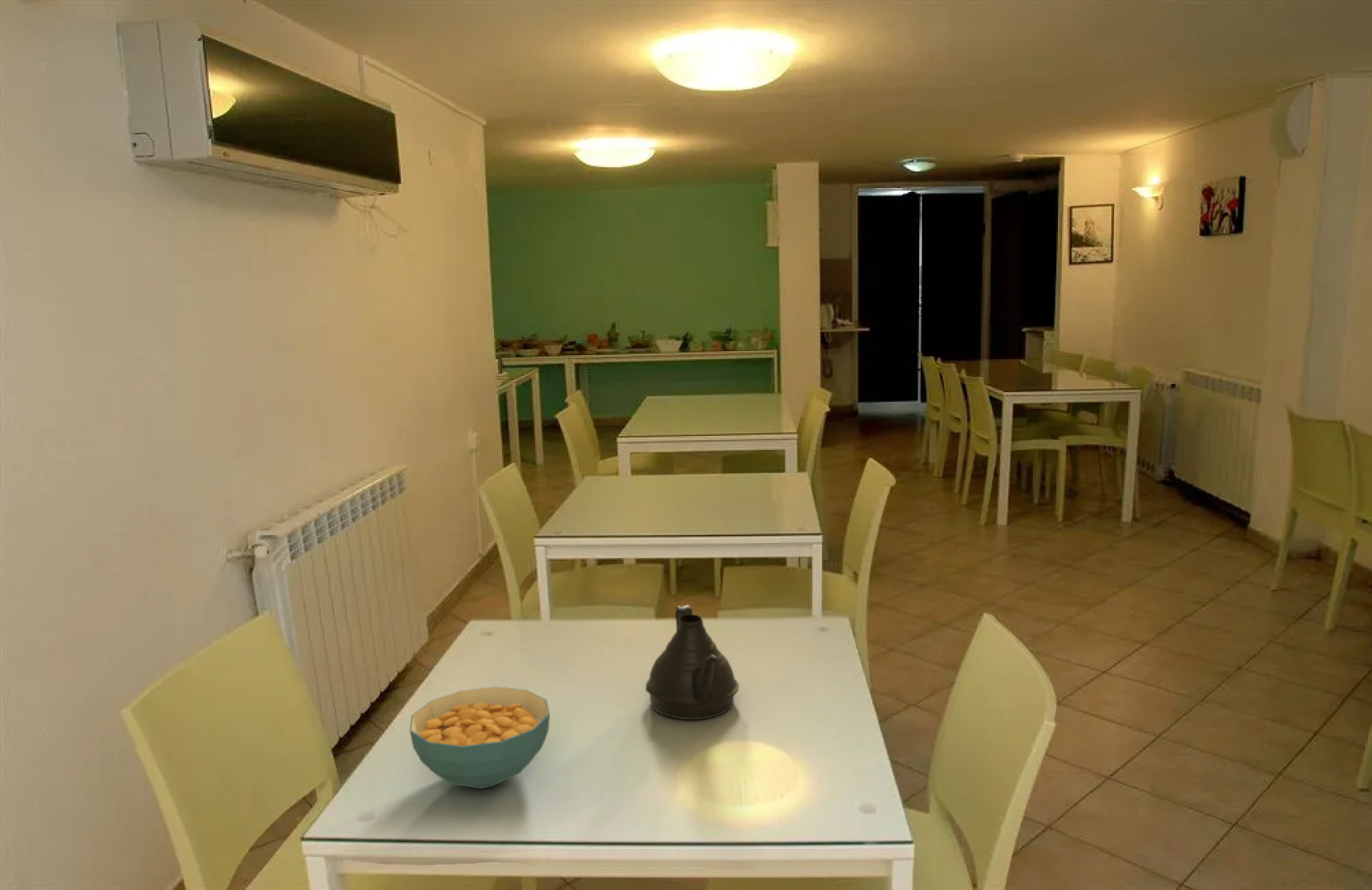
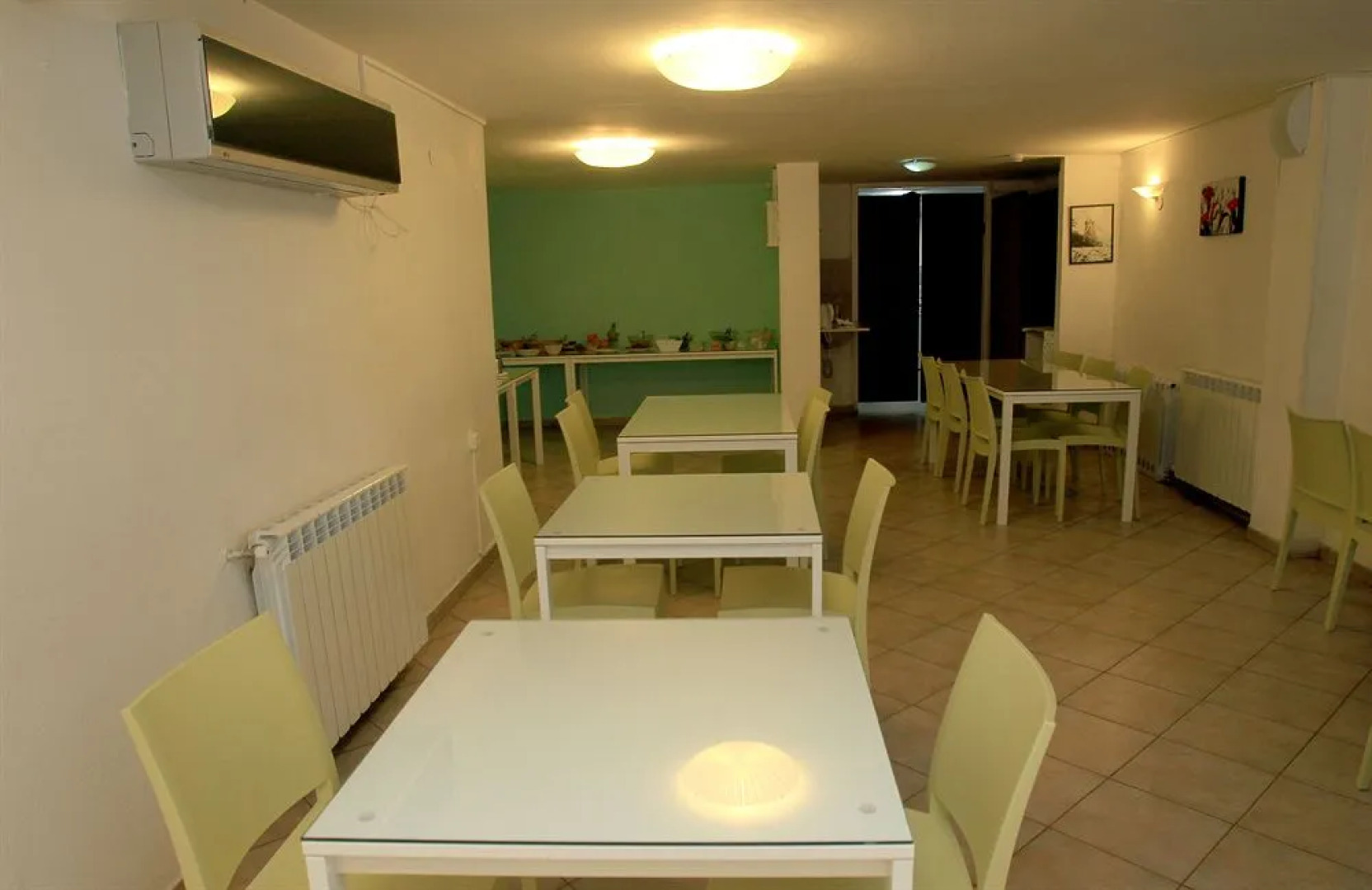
- teapot [645,604,740,720]
- cereal bowl [409,686,551,789]
